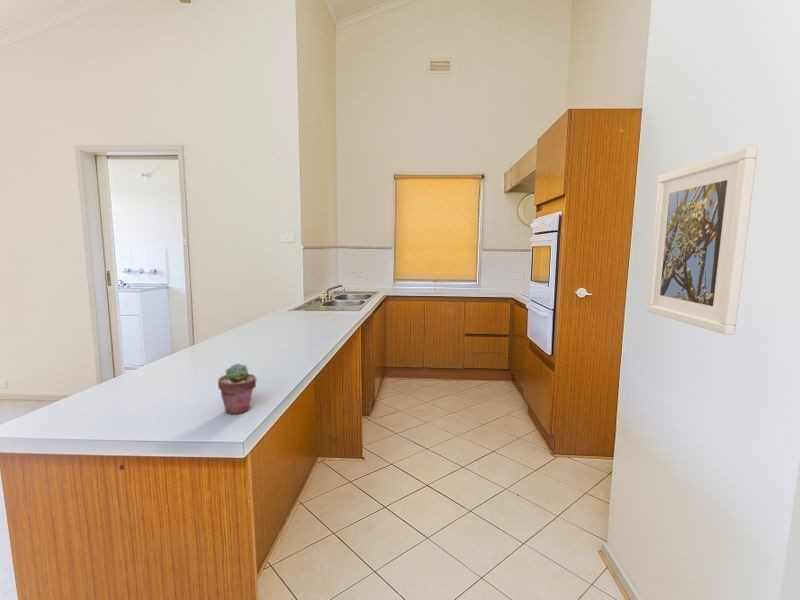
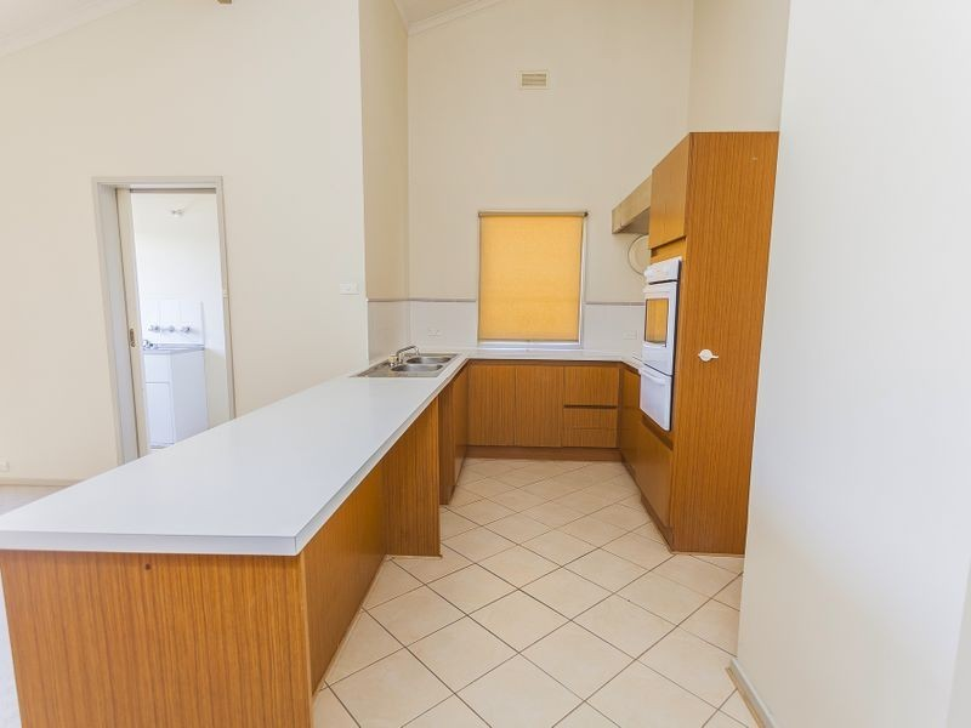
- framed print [645,147,759,336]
- potted succulent [217,362,257,415]
